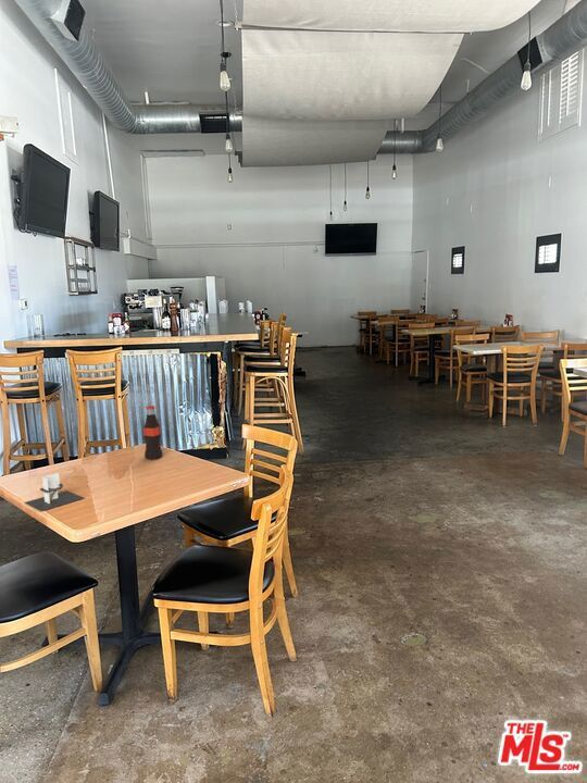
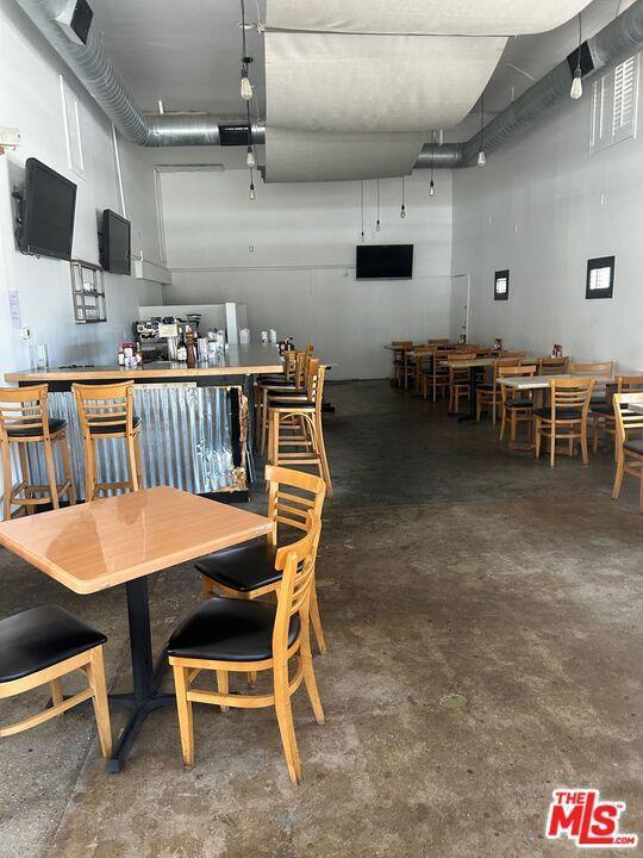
- bottle [142,405,163,460]
- napkin holder [24,472,85,512]
